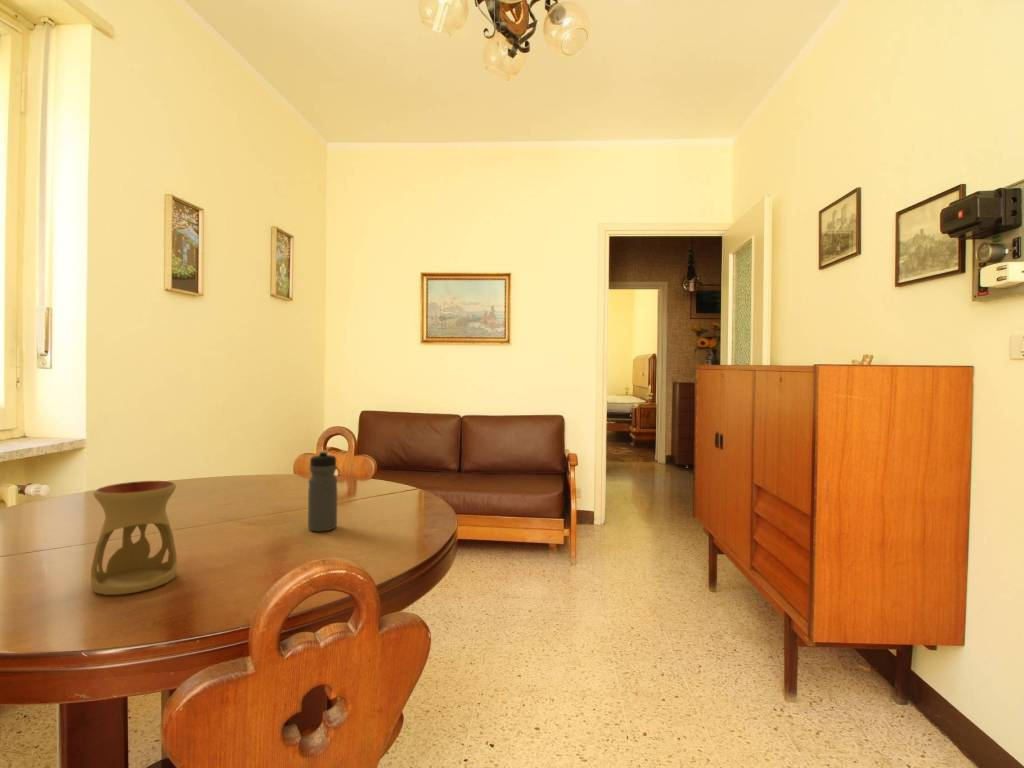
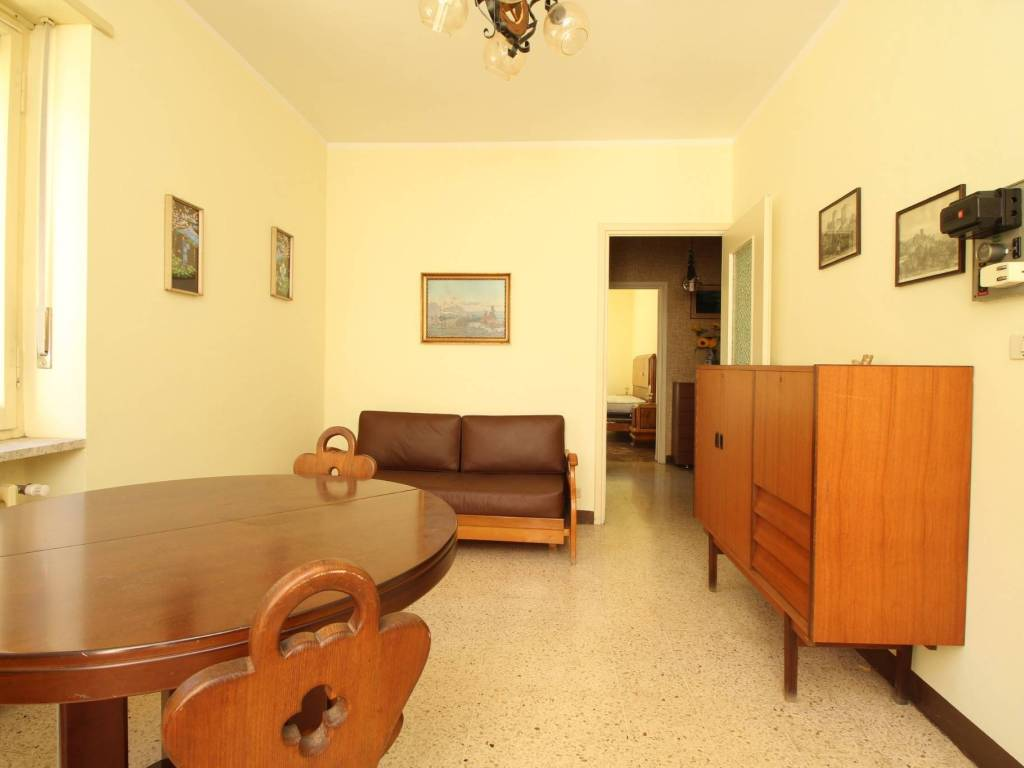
- water bottle [307,450,338,532]
- oil burner [90,480,178,596]
